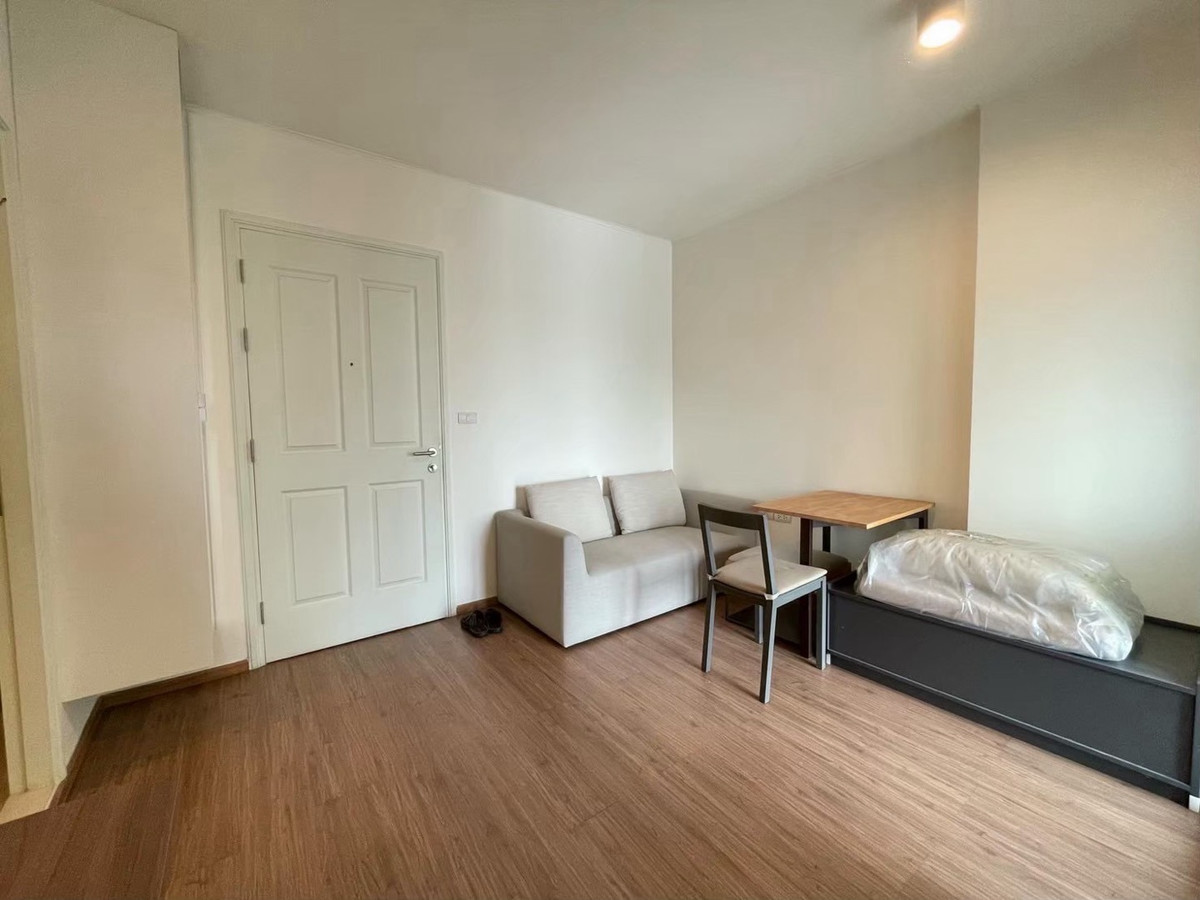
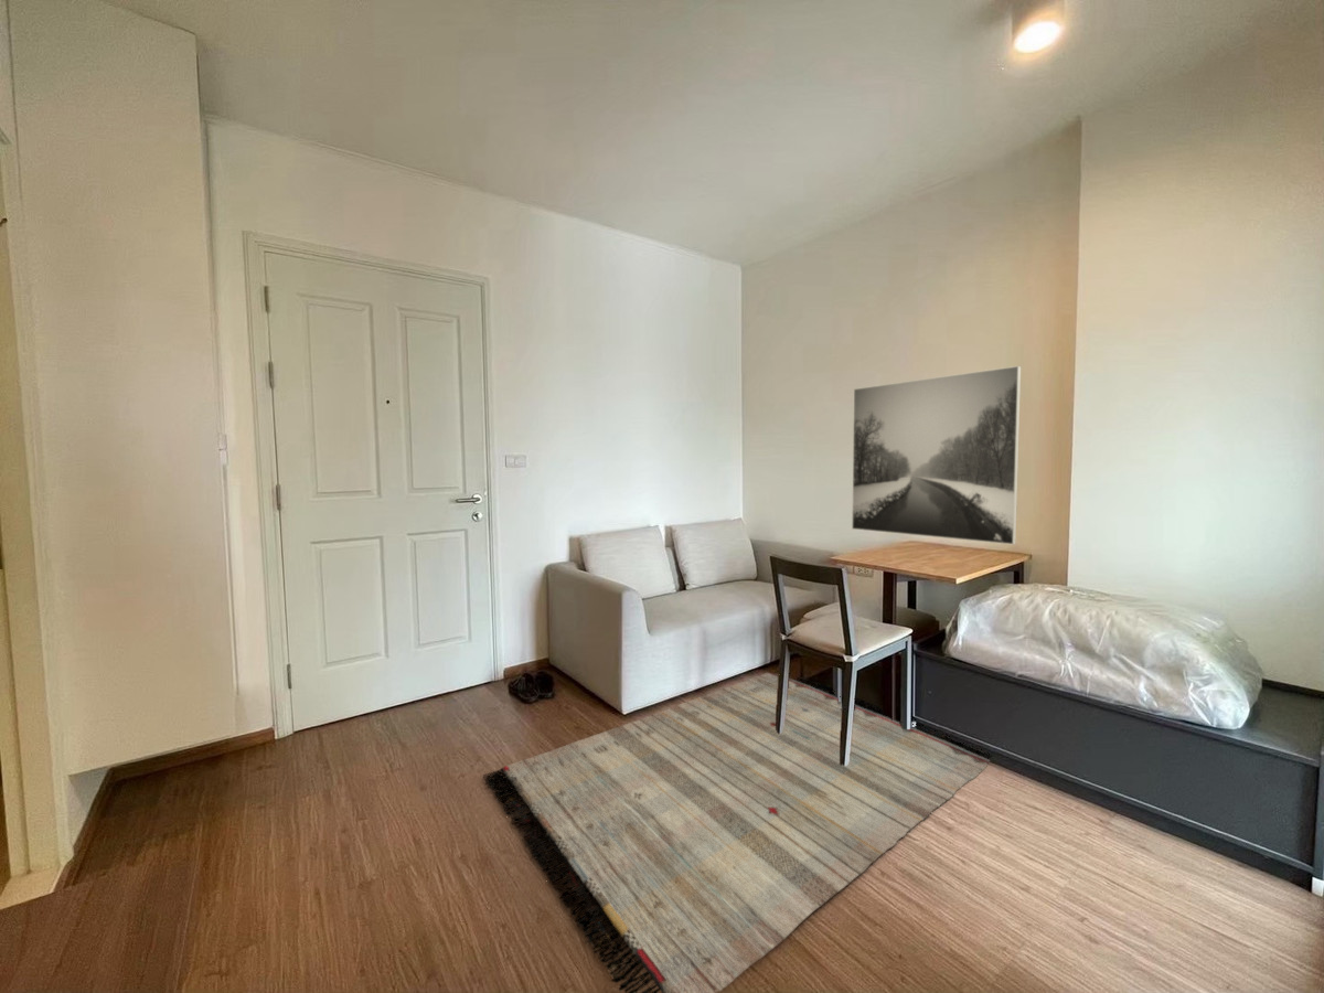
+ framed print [851,365,1022,546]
+ rug [481,670,992,993]
